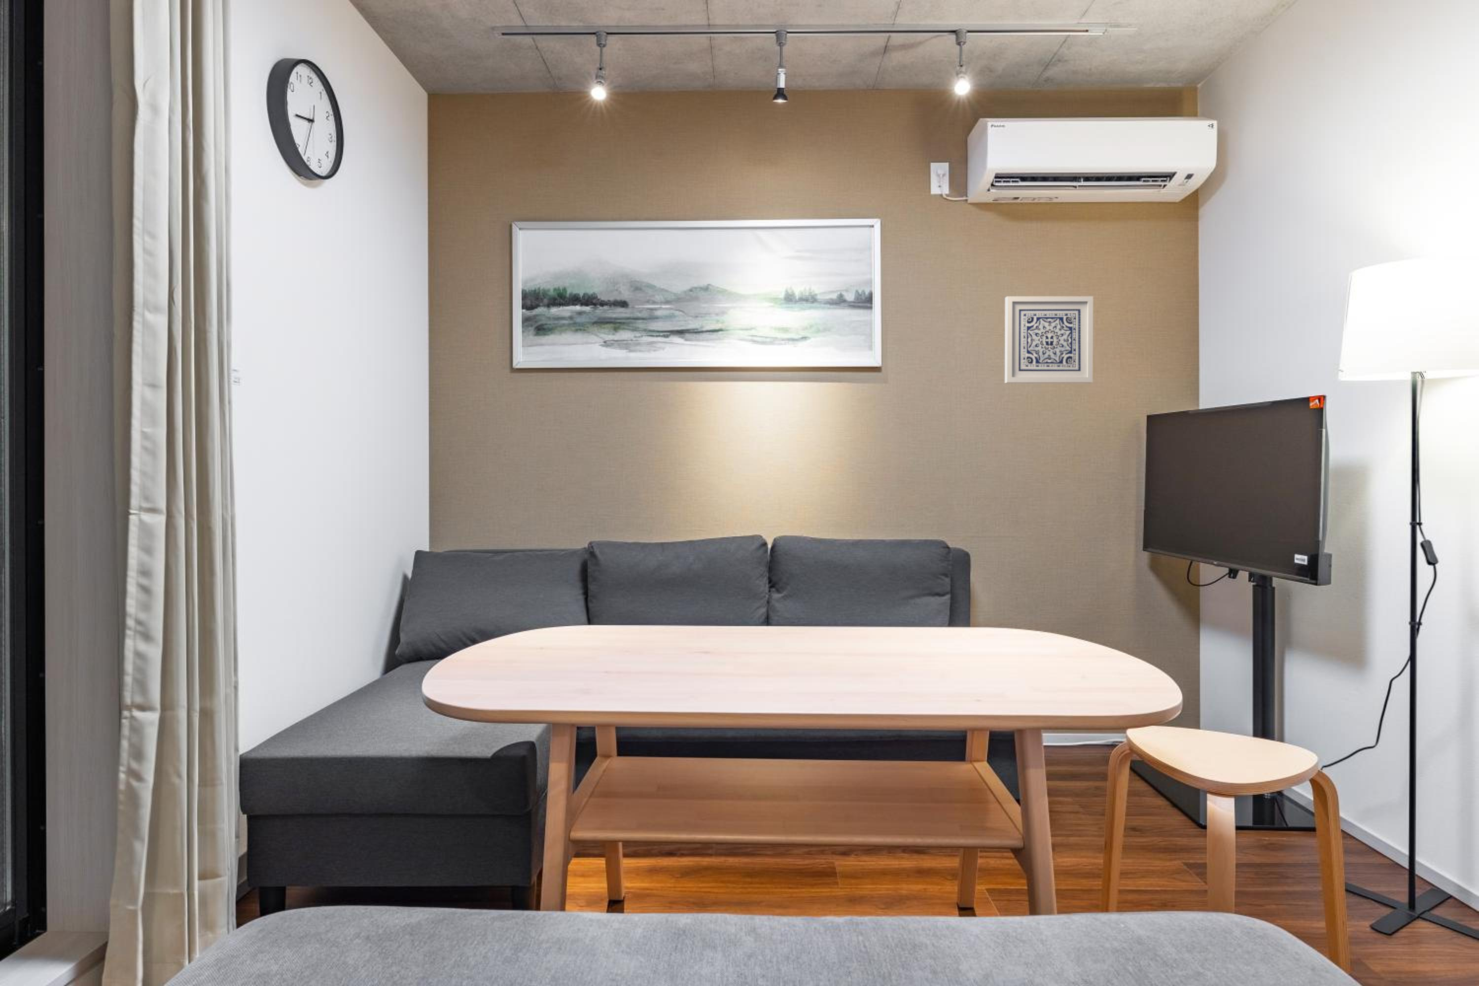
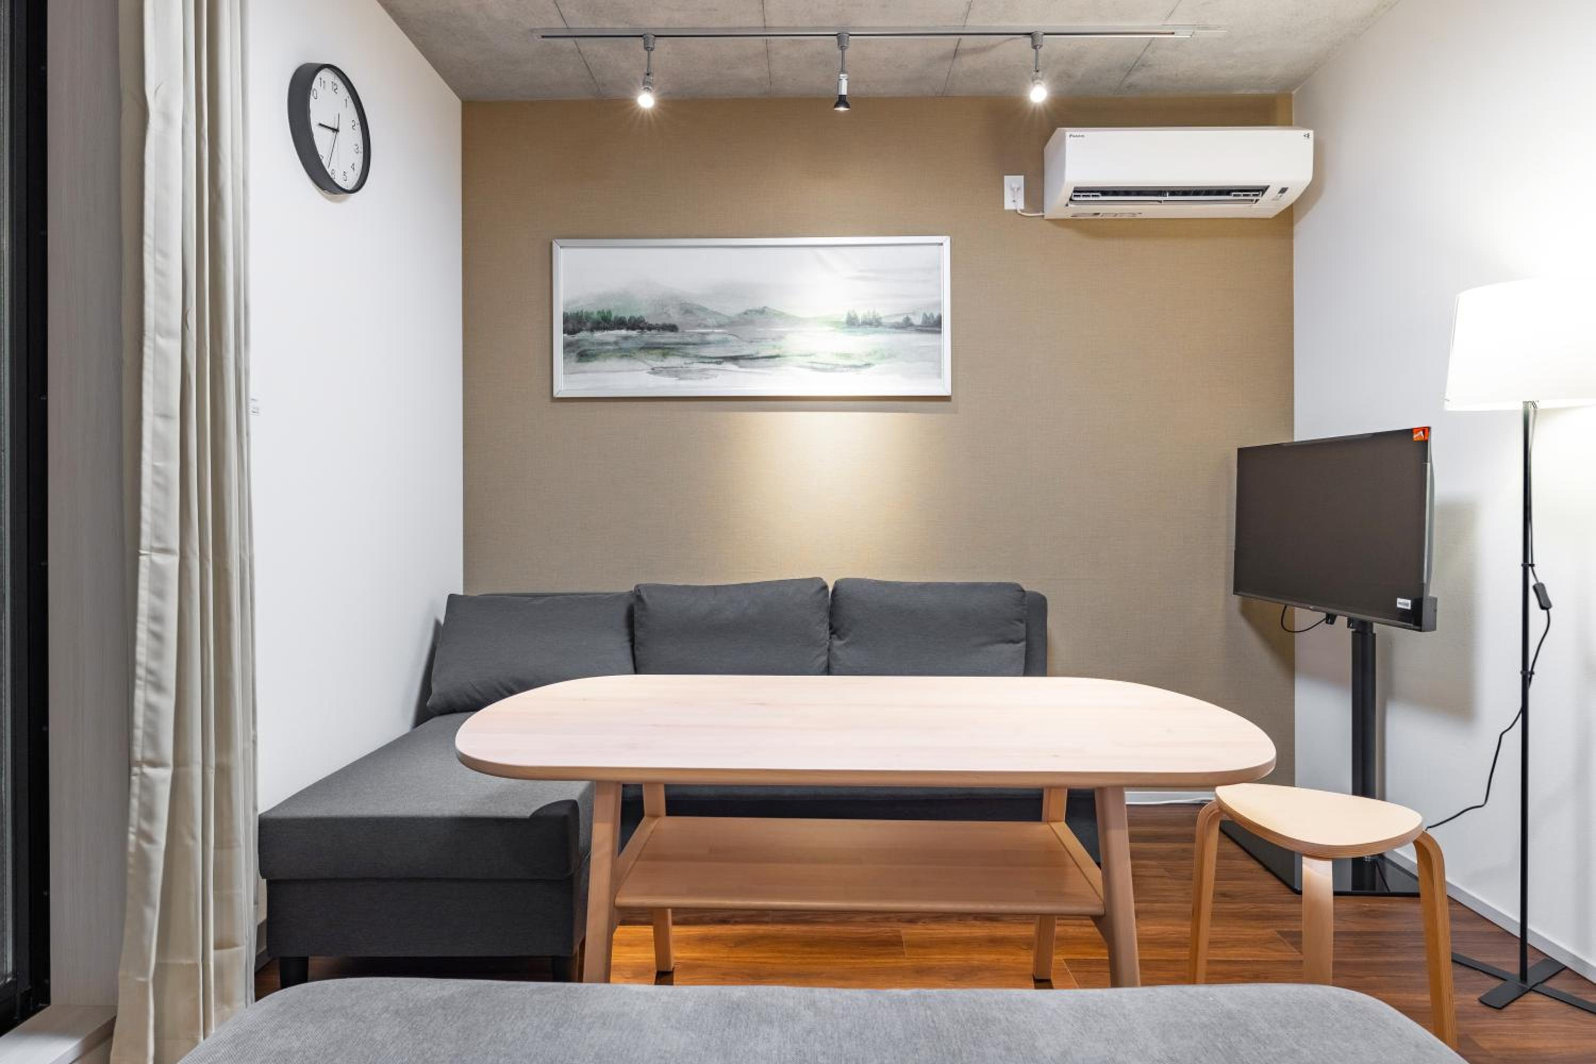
- wall art [1005,296,1094,384]
